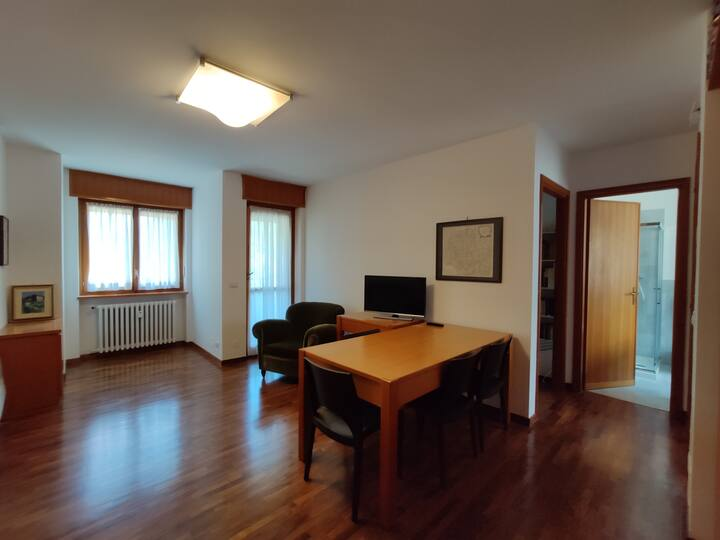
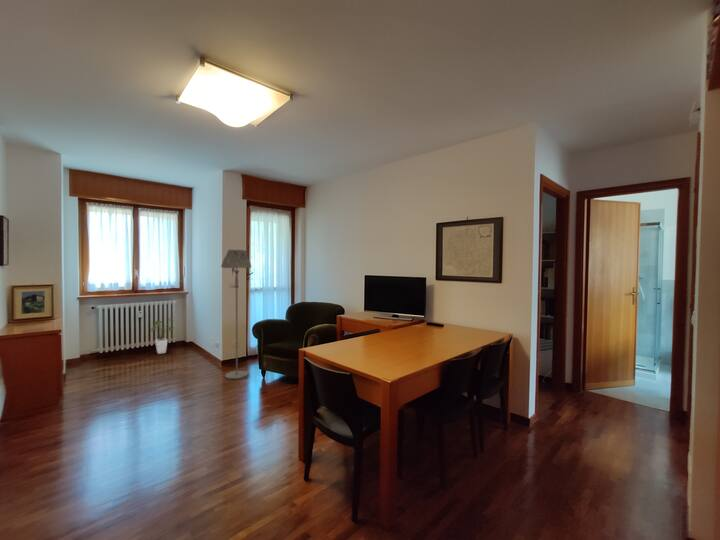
+ house plant [150,318,175,355]
+ floor lamp [220,249,252,380]
